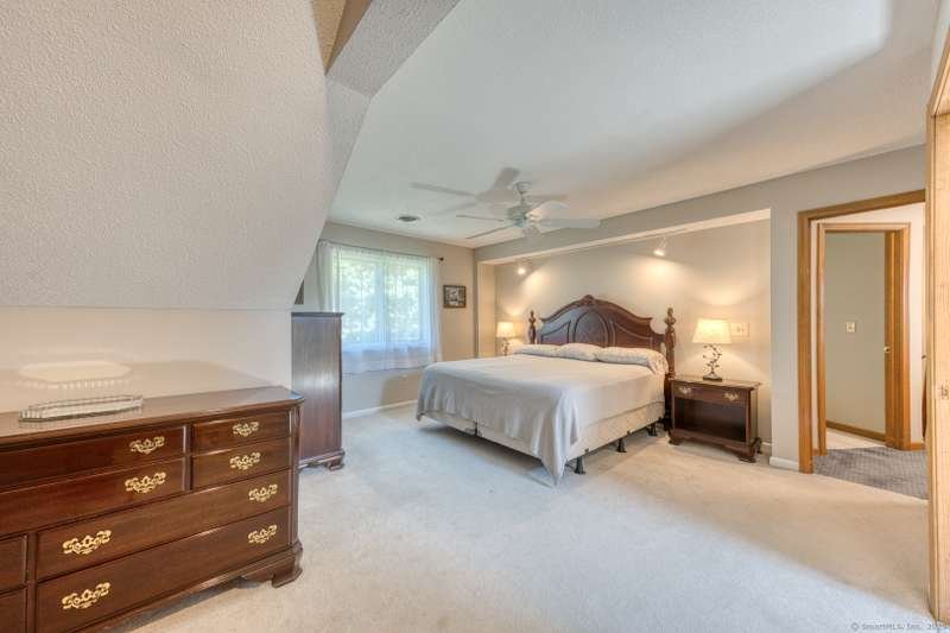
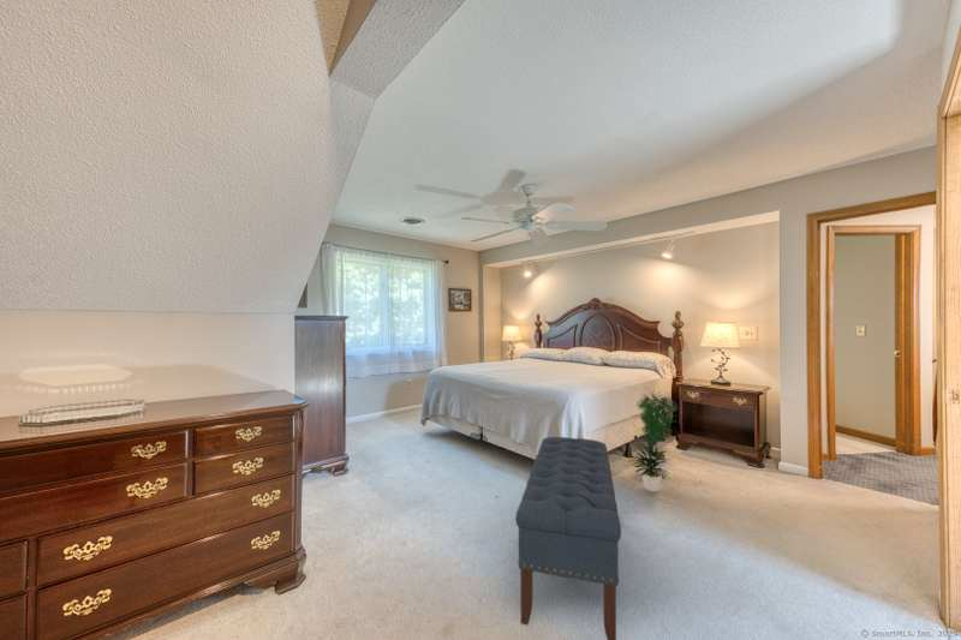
+ bench [514,436,622,640]
+ potted plant [627,388,679,494]
